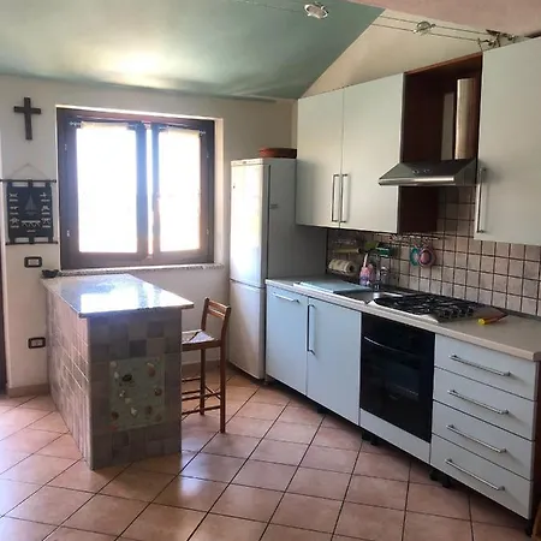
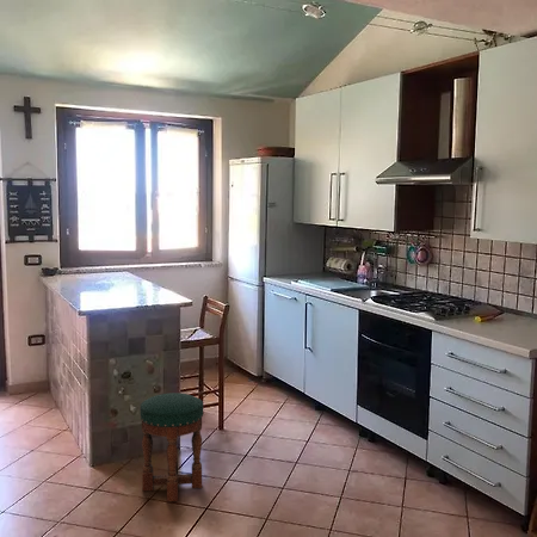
+ stool [138,391,204,502]
